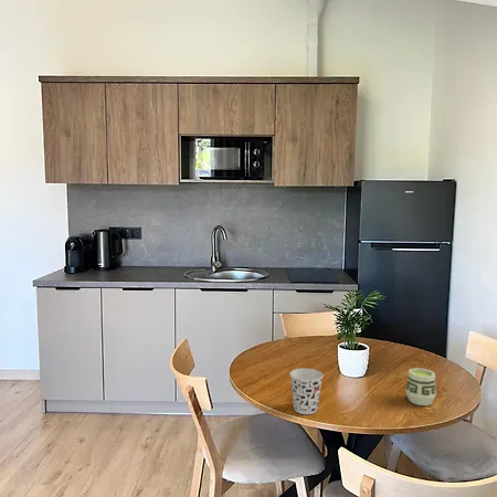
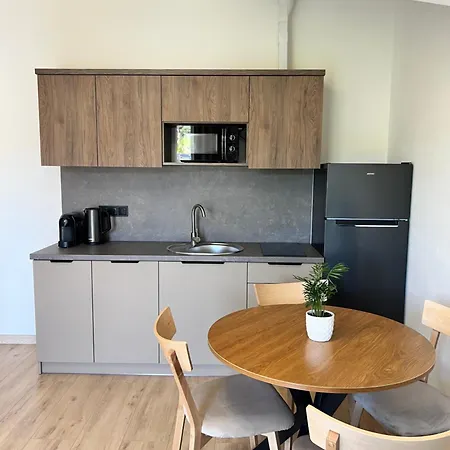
- cup [288,367,324,415]
- cup [404,367,437,406]
